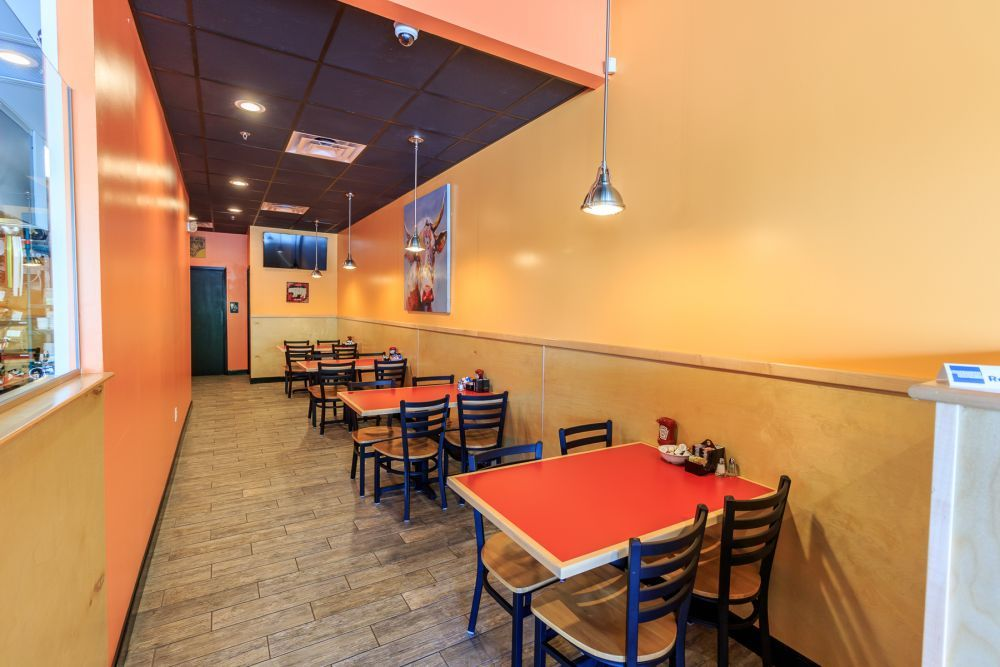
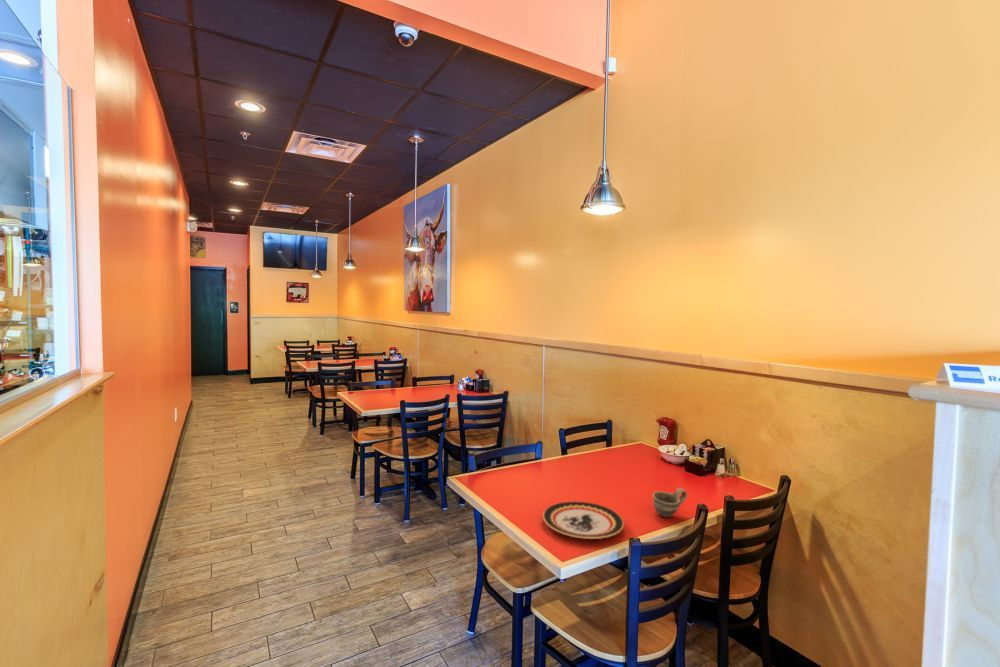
+ cup [652,487,688,519]
+ plate [542,500,625,540]
